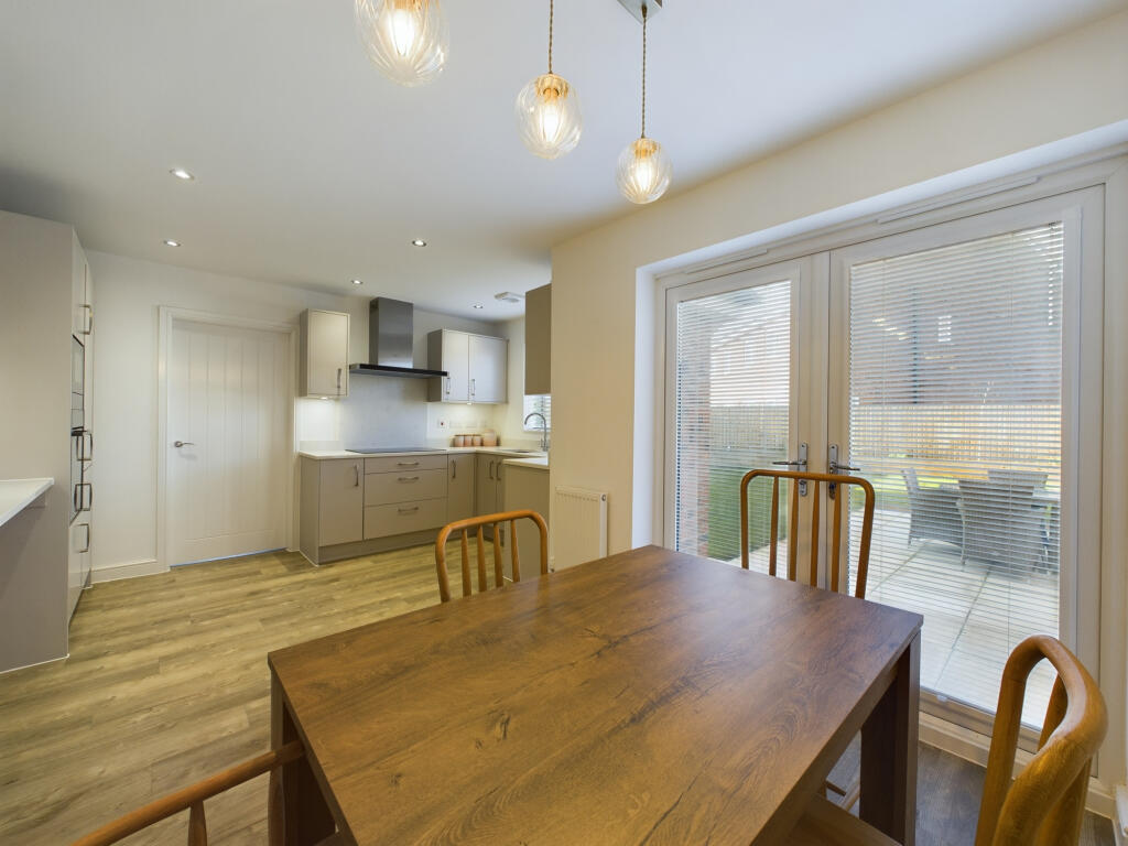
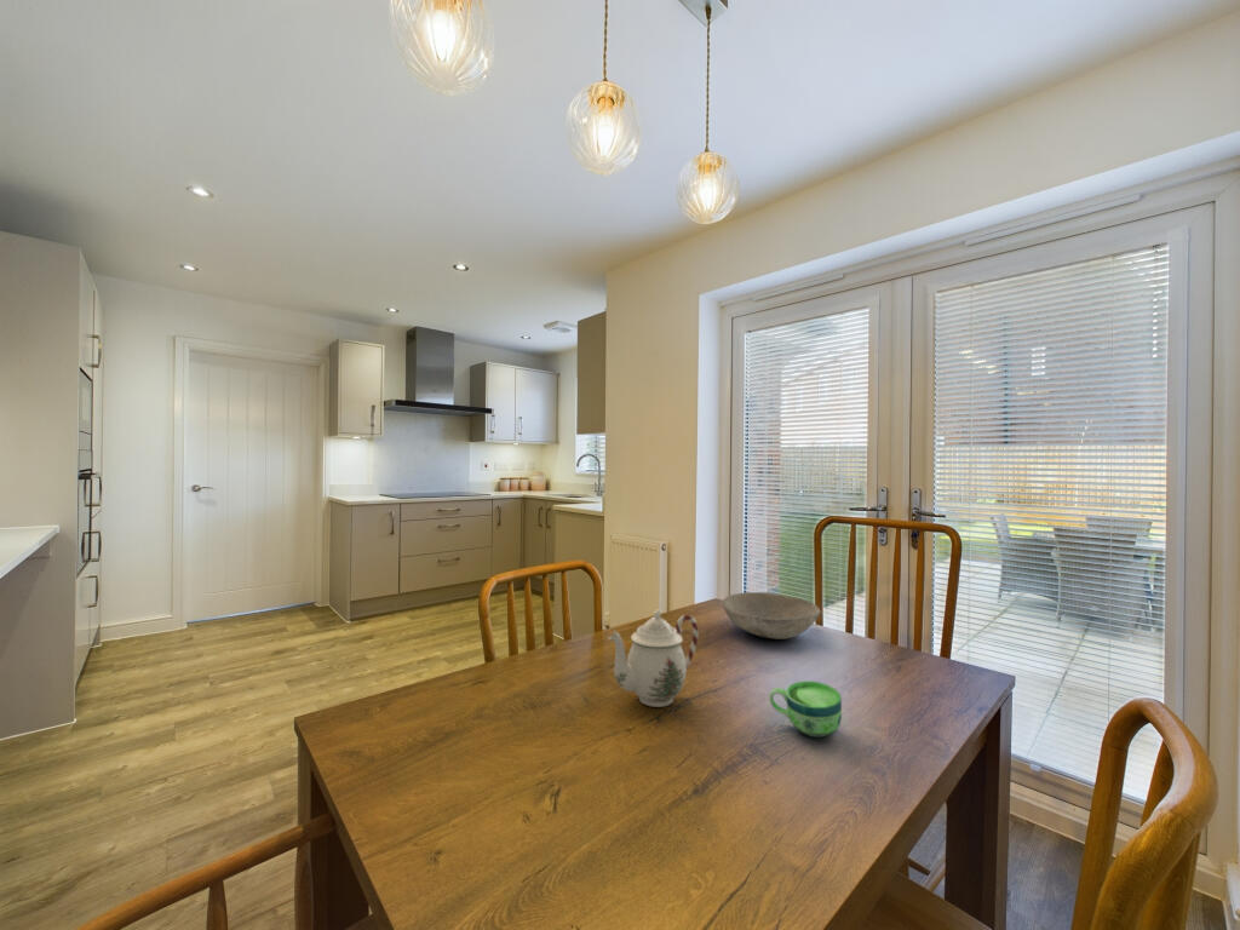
+ bowl [721,591,821,641]
+ teapot [607,608,700,708]
+ cup [768,681,843,739]
